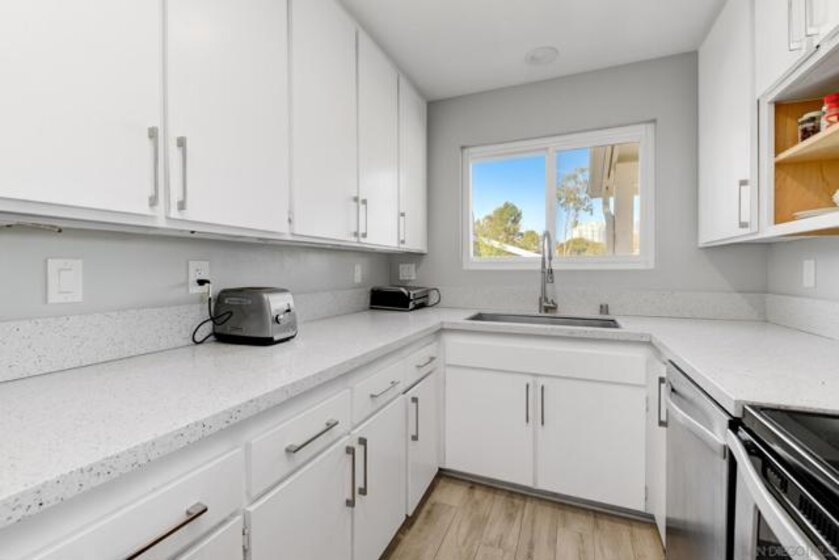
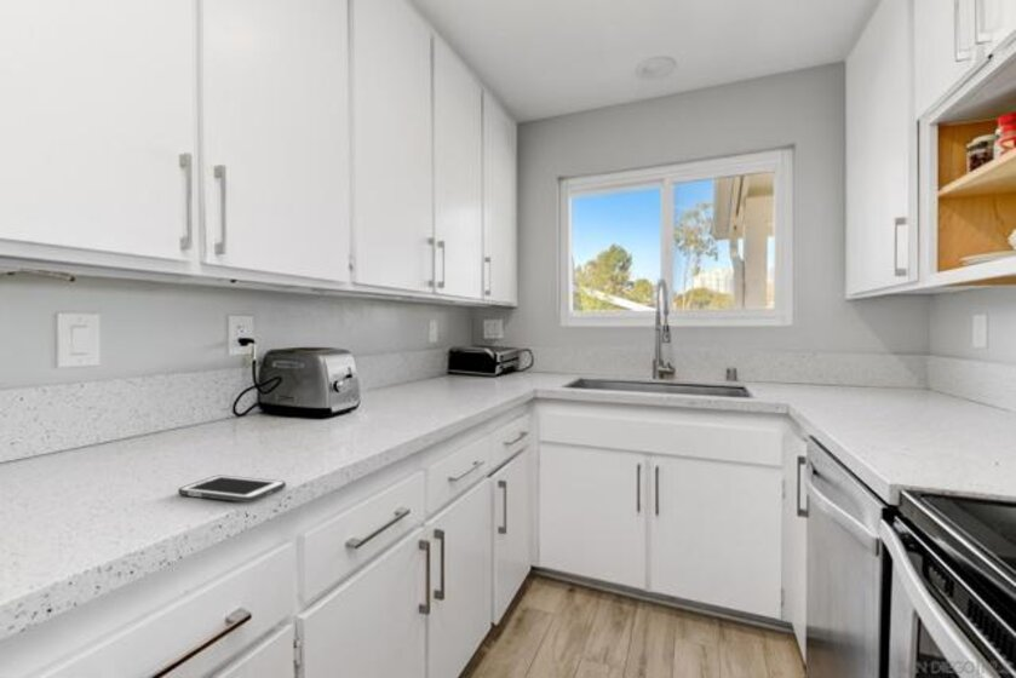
+ cell phone [177,475,287,504]
